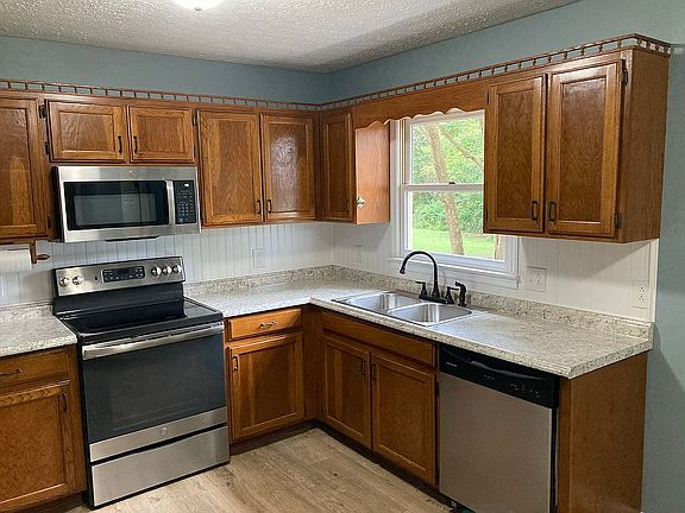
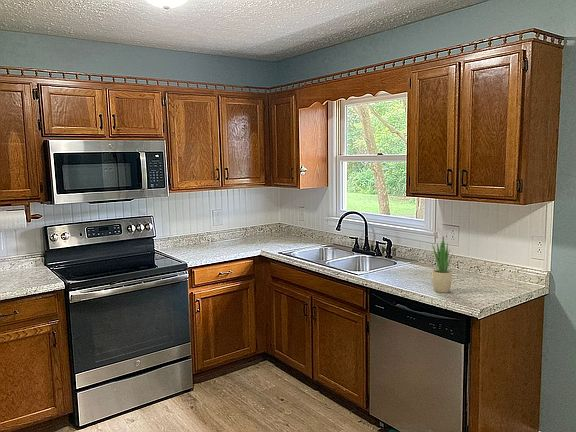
+ potted plant [431,235,454,294]
